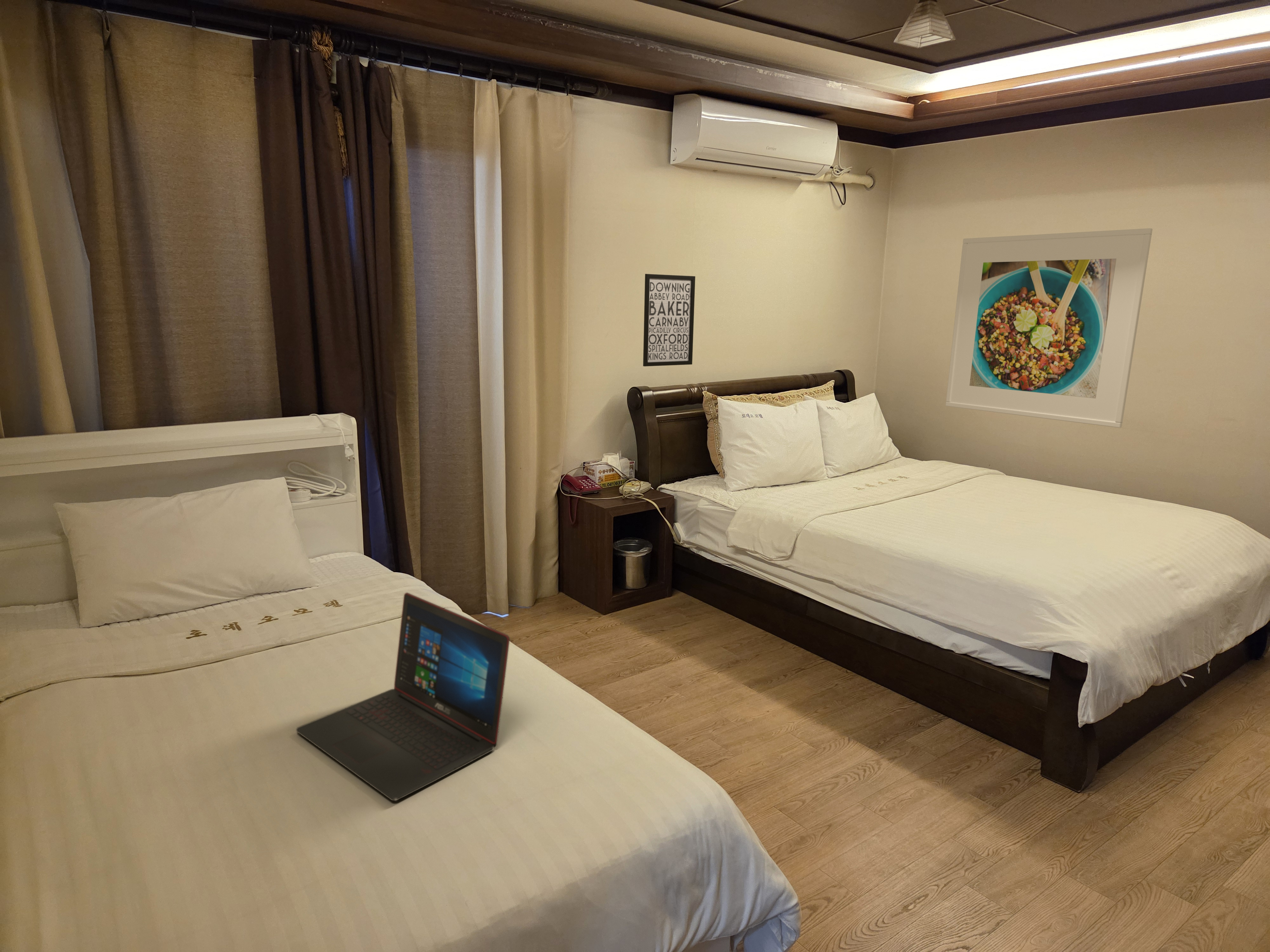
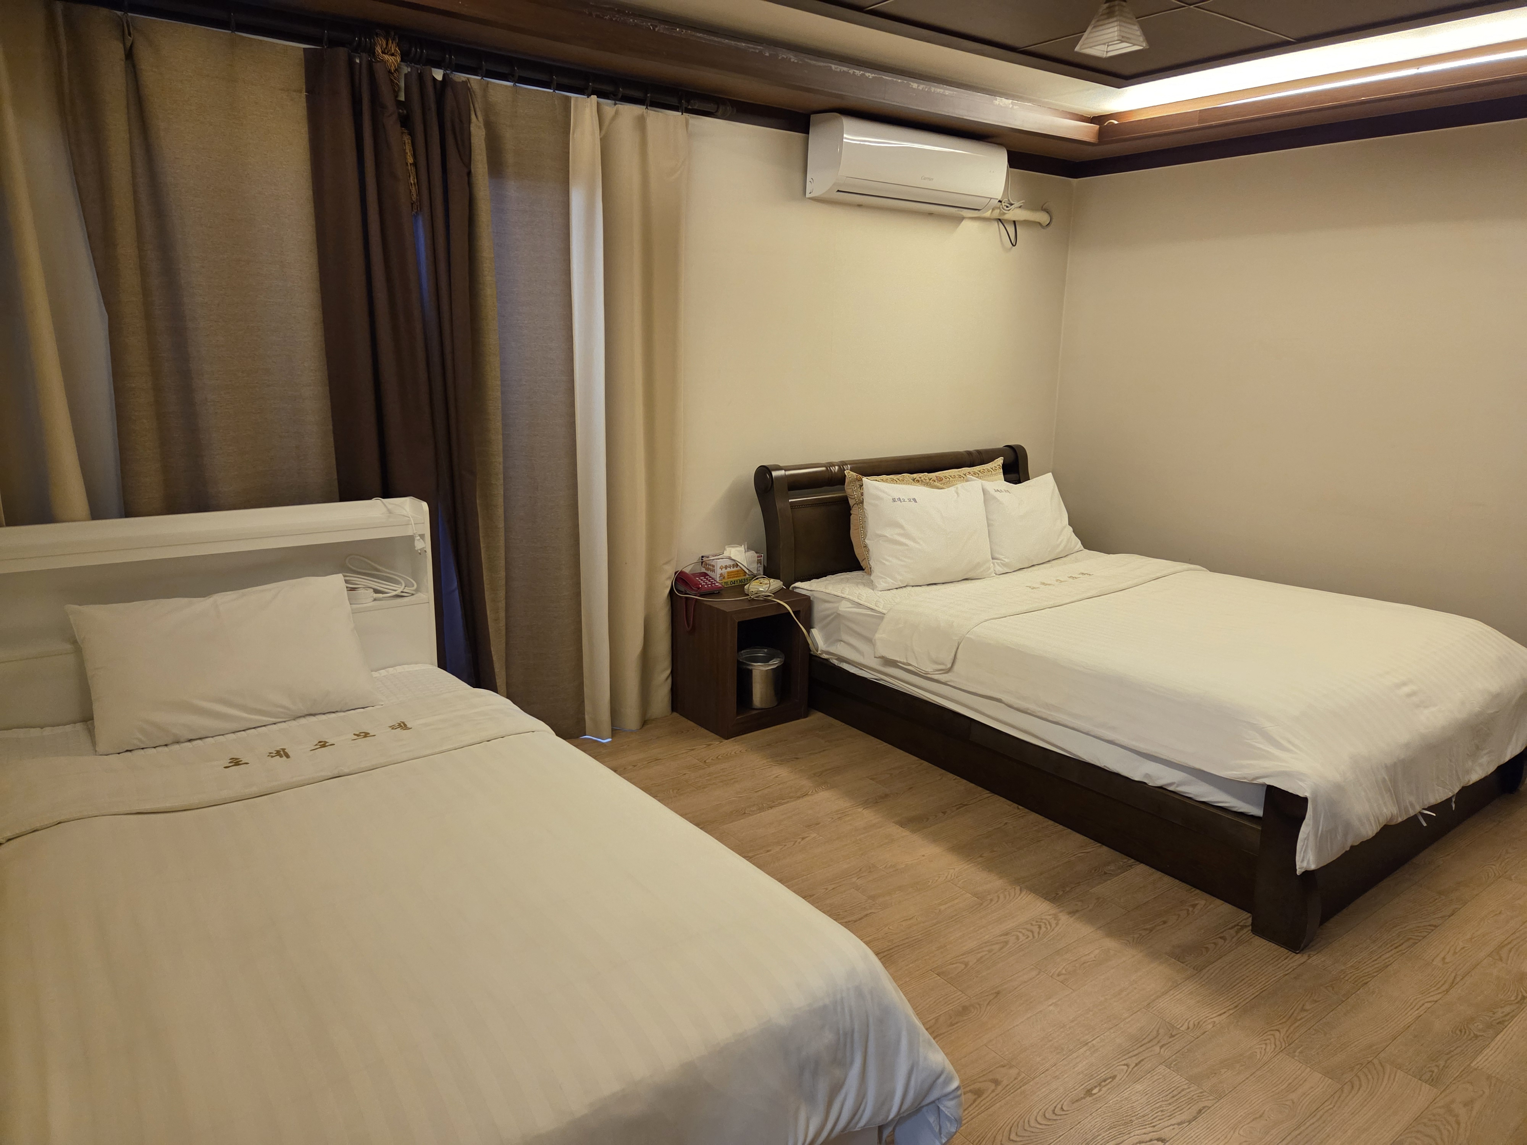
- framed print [945,228,1153,428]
- laptop [296,592,510,801]
- wall art [643,274,696,367]
